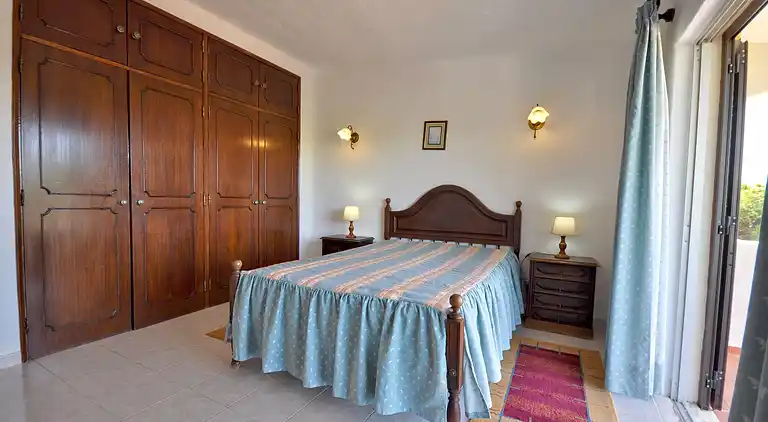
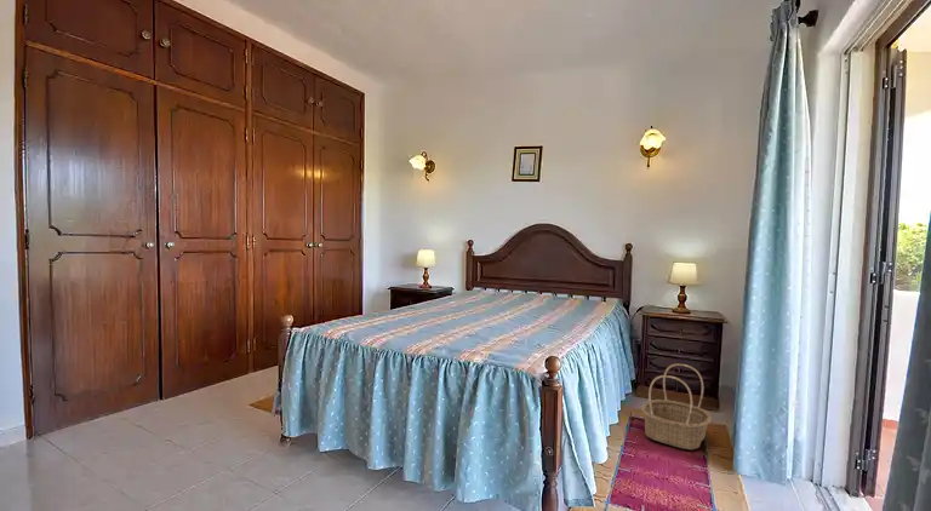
+ basket [640,362,713,450]
